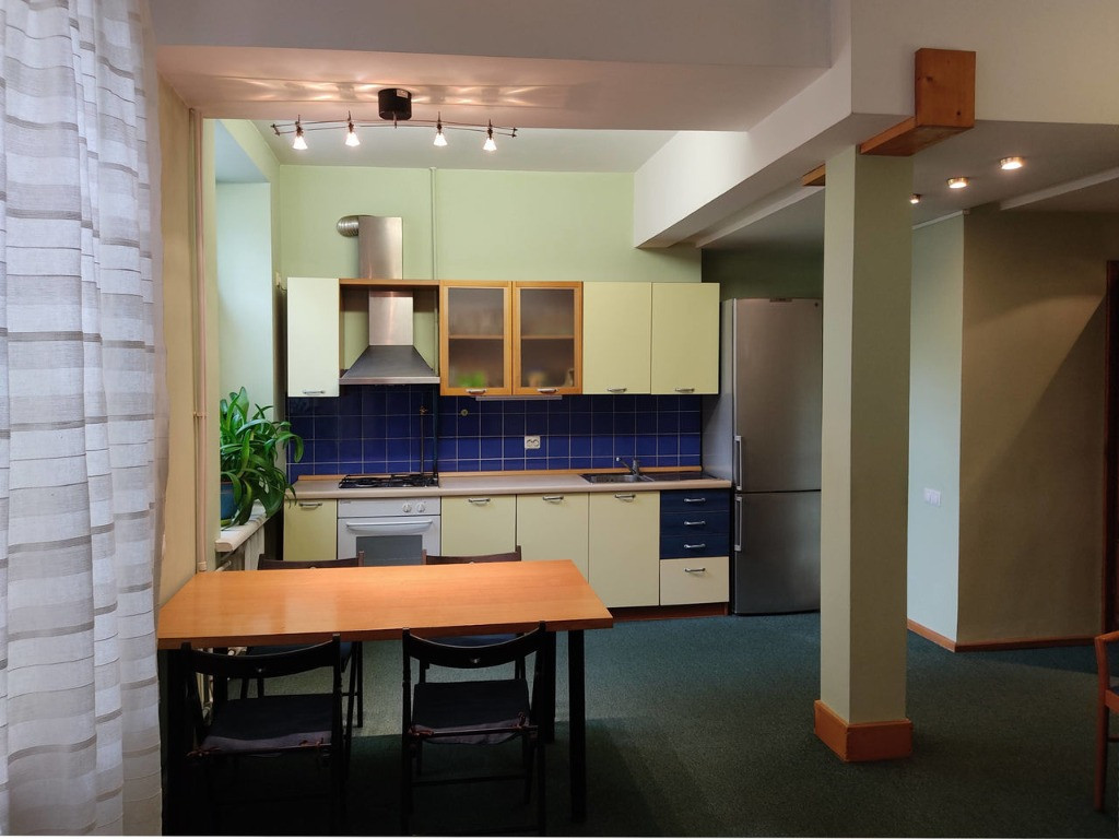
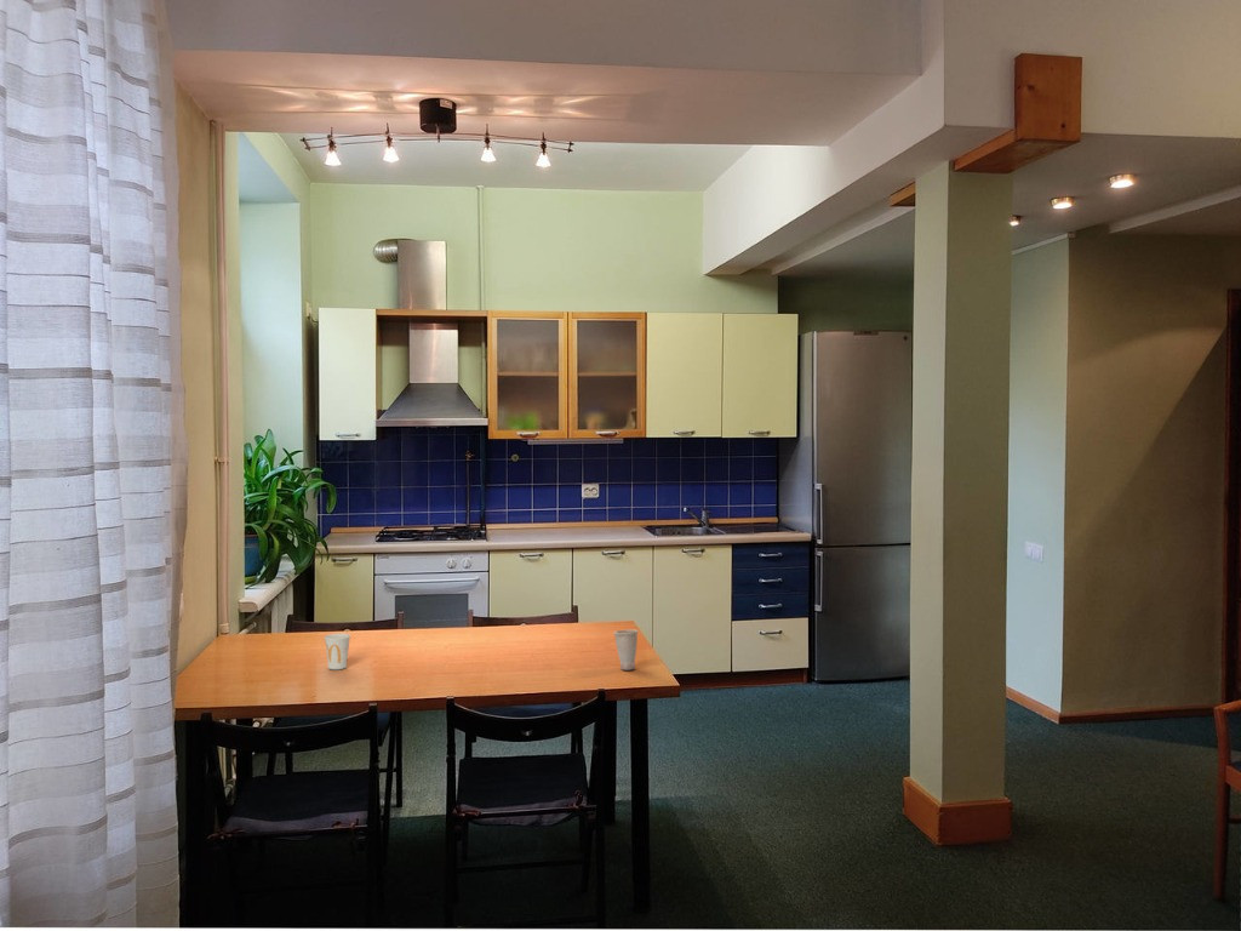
+ cup [324,633,351,670]
+ cup [613,628,639,672]
